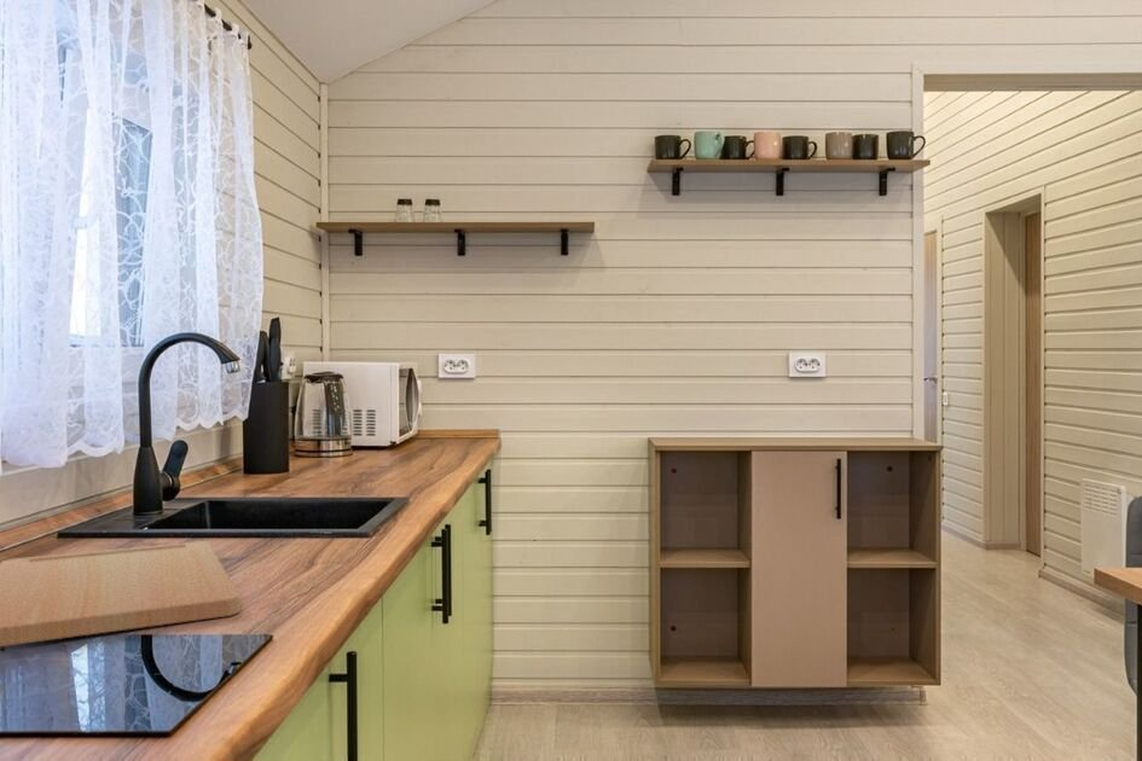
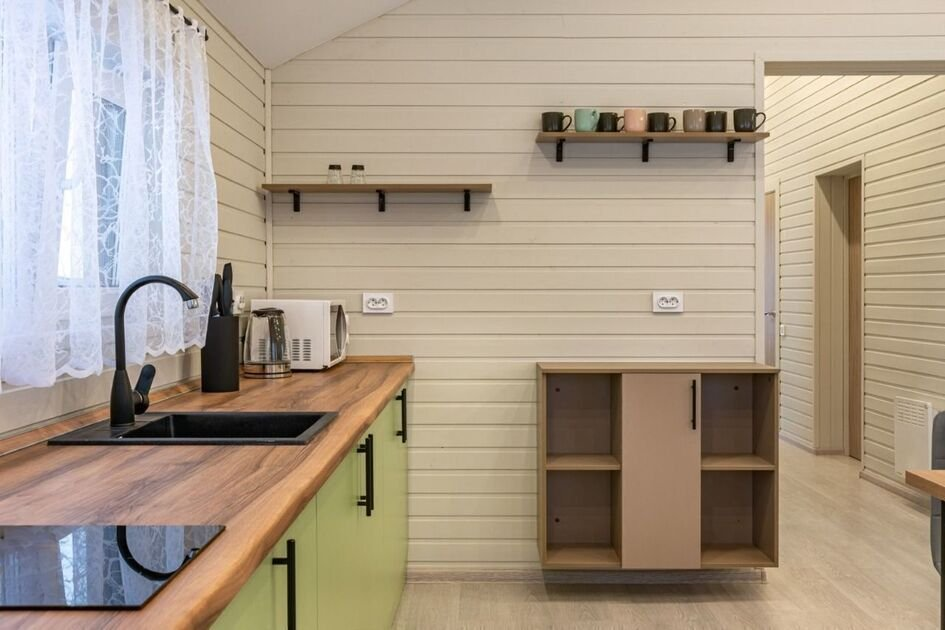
- cutting board [0,540,242,647]
